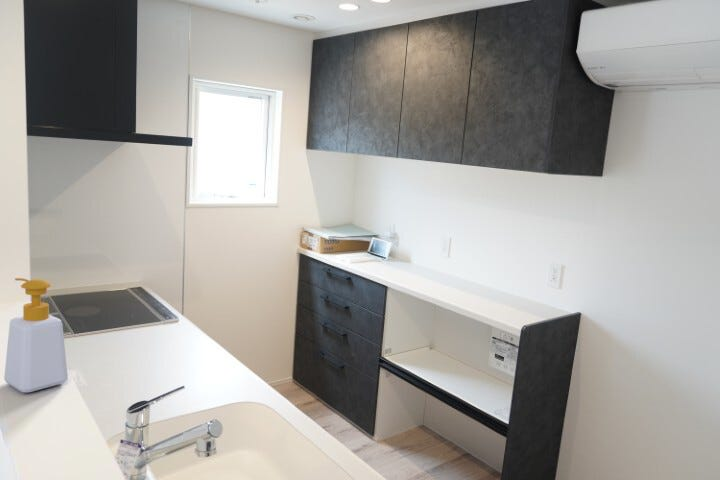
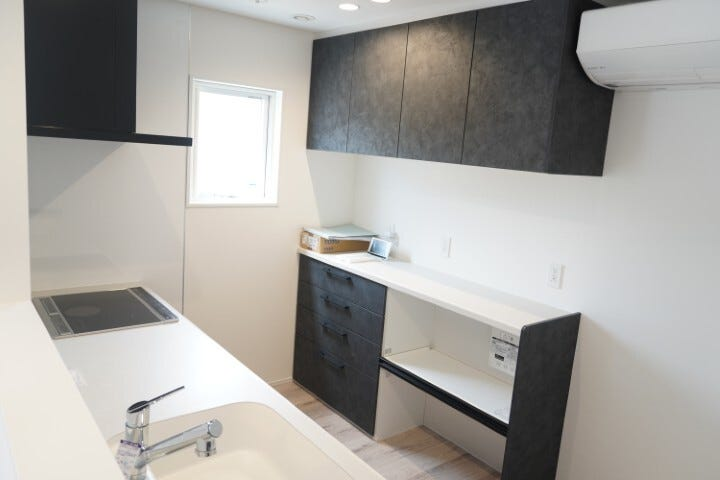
- soap bottle [3,277,69,393]
